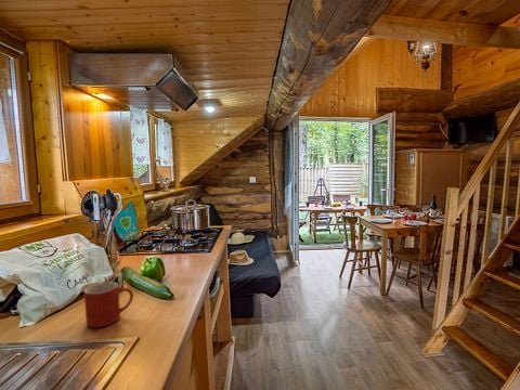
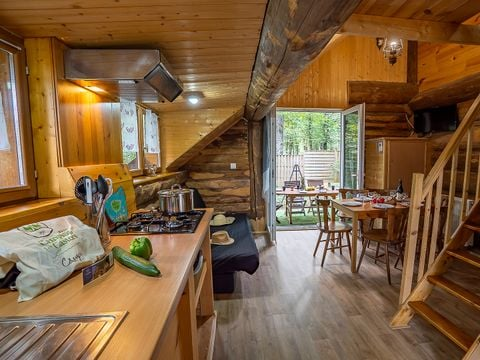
- mug [83,281,134,328]
